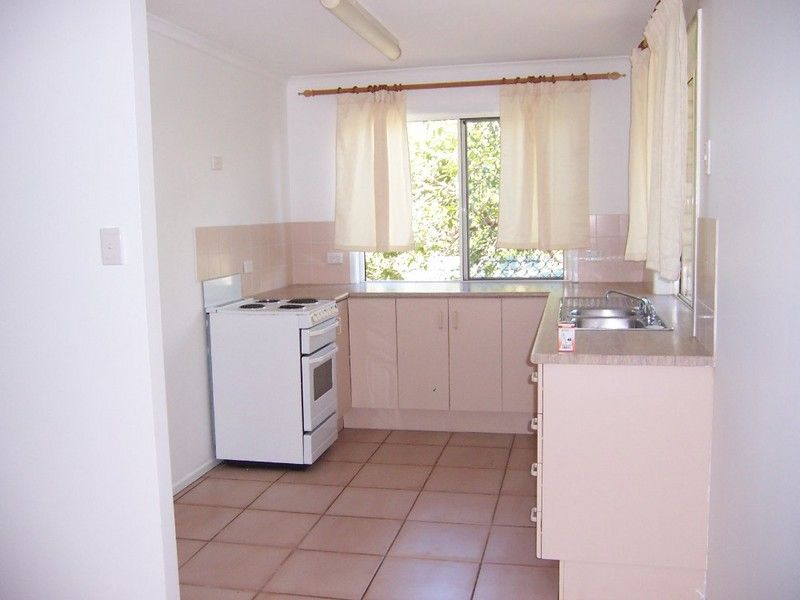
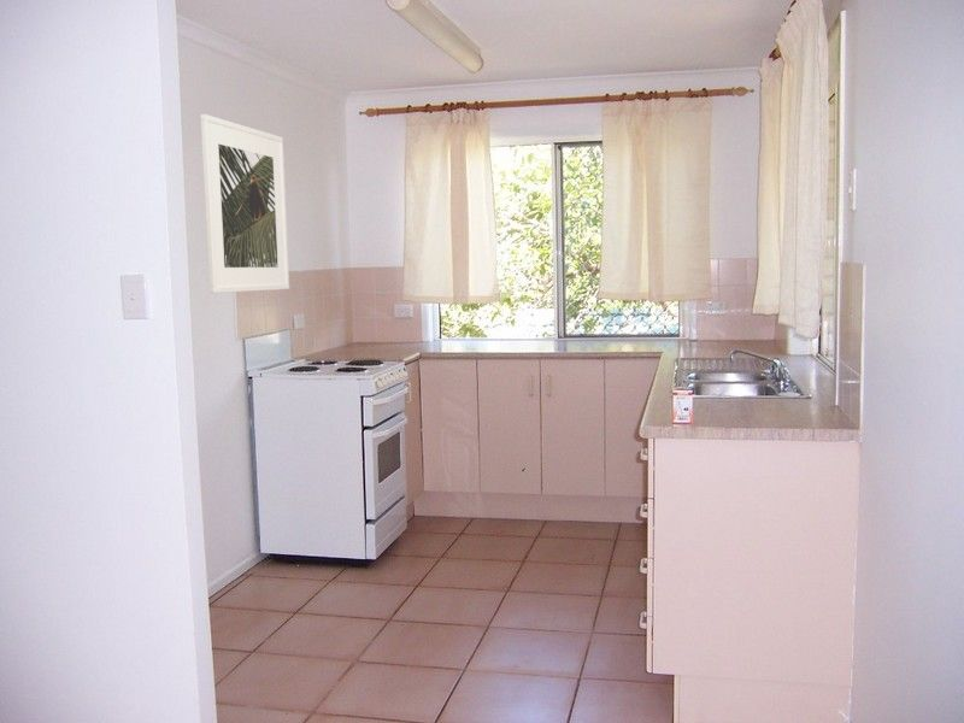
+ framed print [199,113,290,294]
